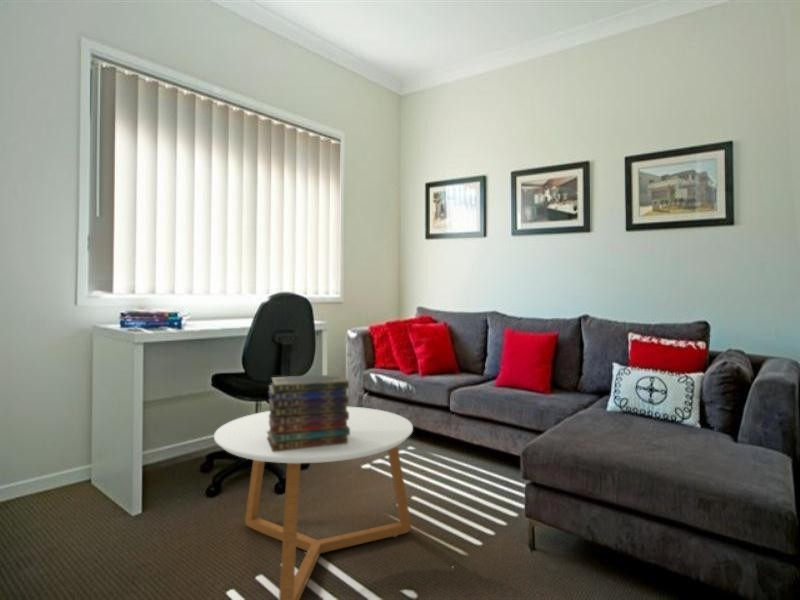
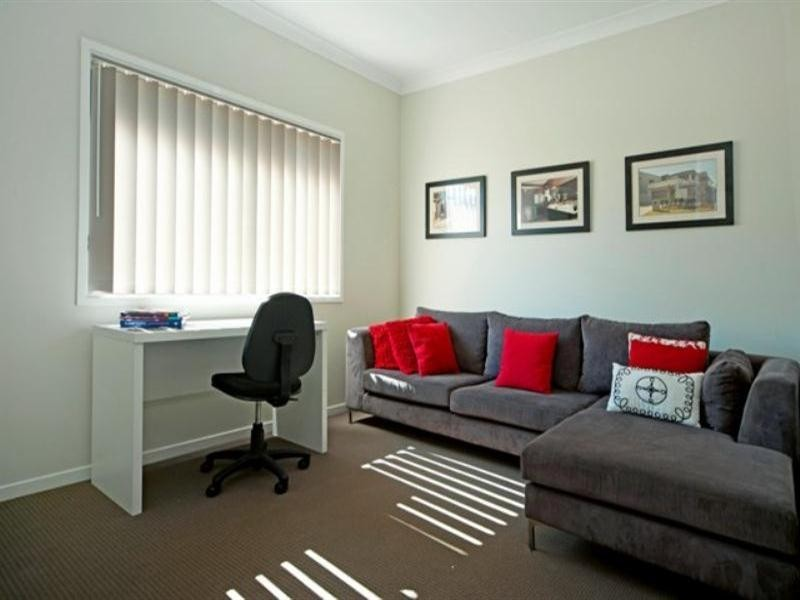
- book stack [267,373,350,452]
- coffee table [213,406,414,600]
